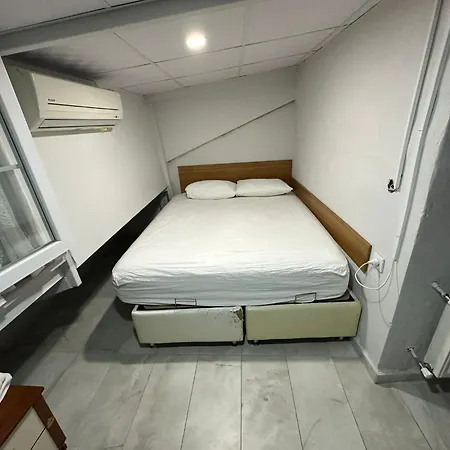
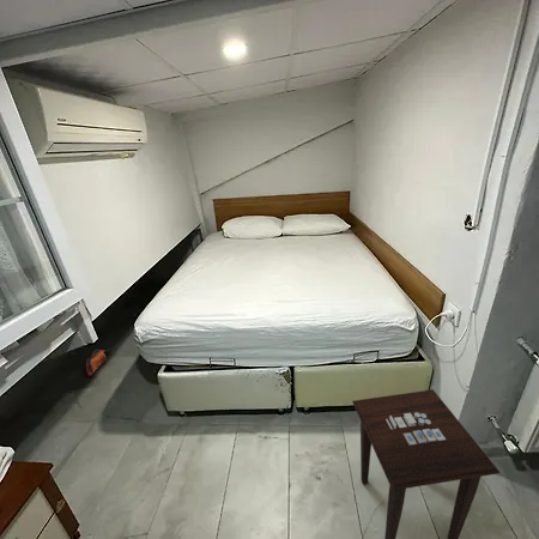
+ side table [351,388,501,539]
+ shoe [85,347,111,377]
